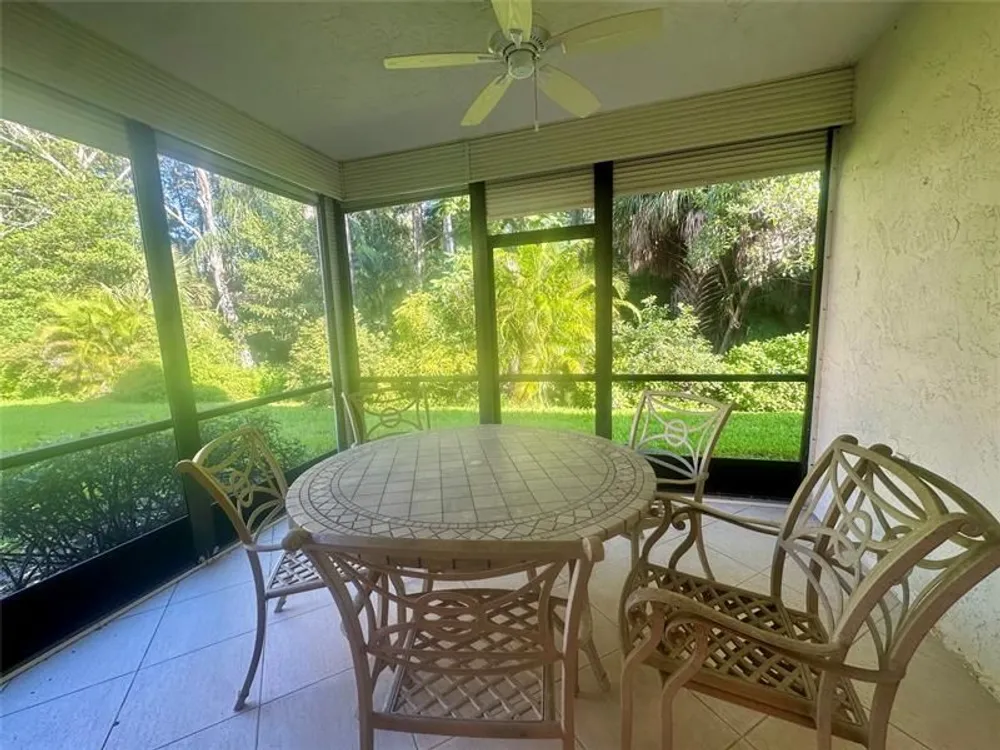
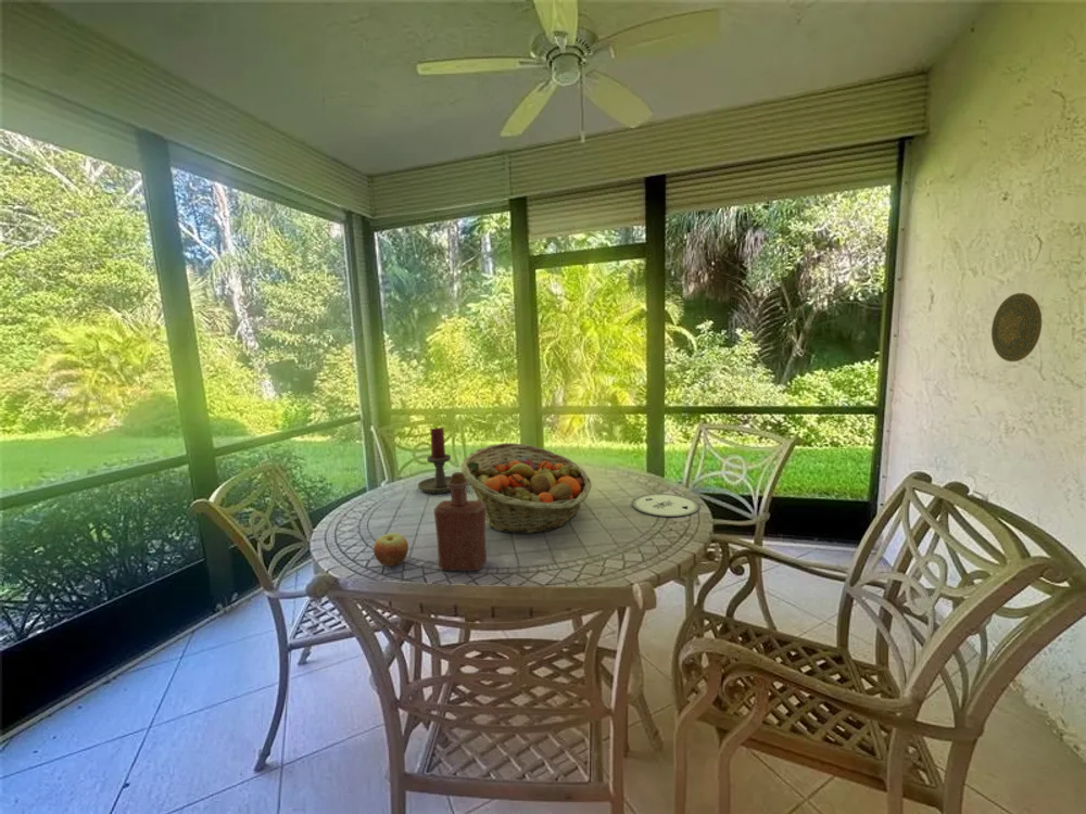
+ candle holder [417,427,471,494]
+ plate [631,493,700,518]
+ decorative plate [990,292,1043,363]
+ apple [372,532,409,568]
+ fruit basket [459,442,592,535]
+ bottle [432,471,488,572]
